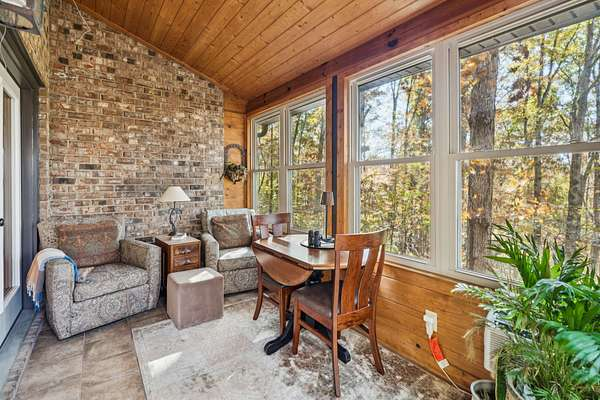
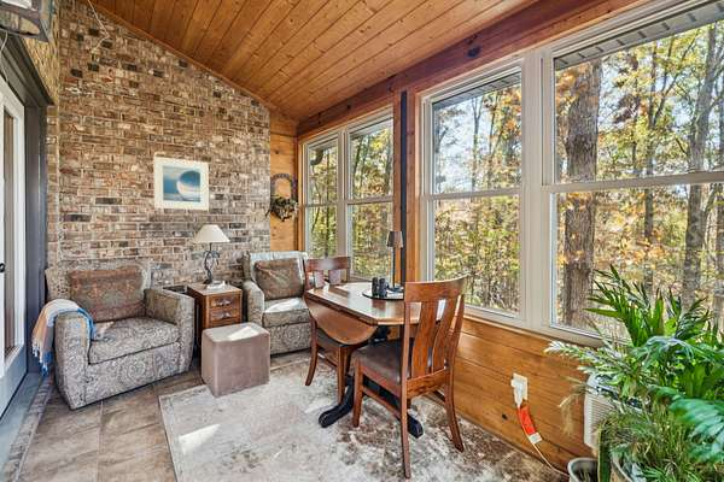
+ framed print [152,155,210,211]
